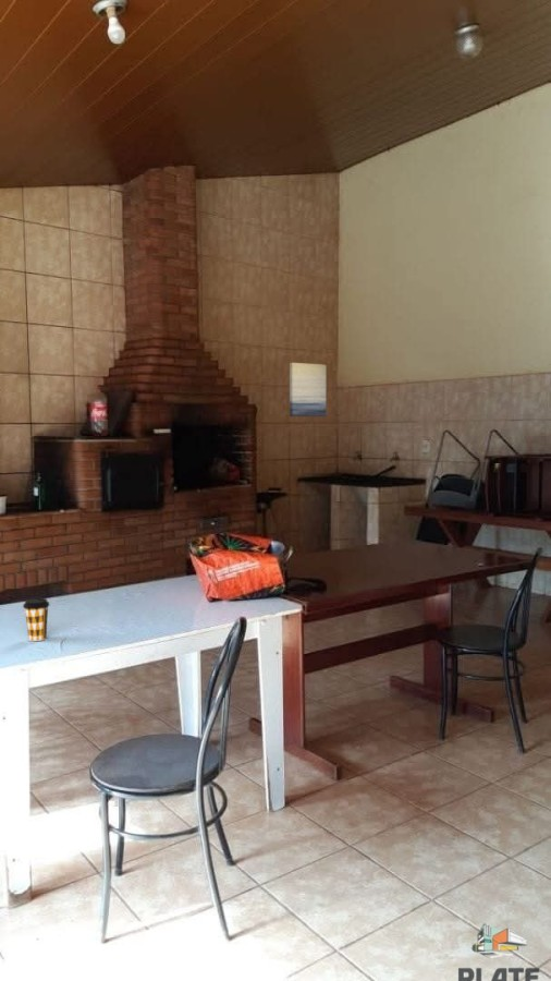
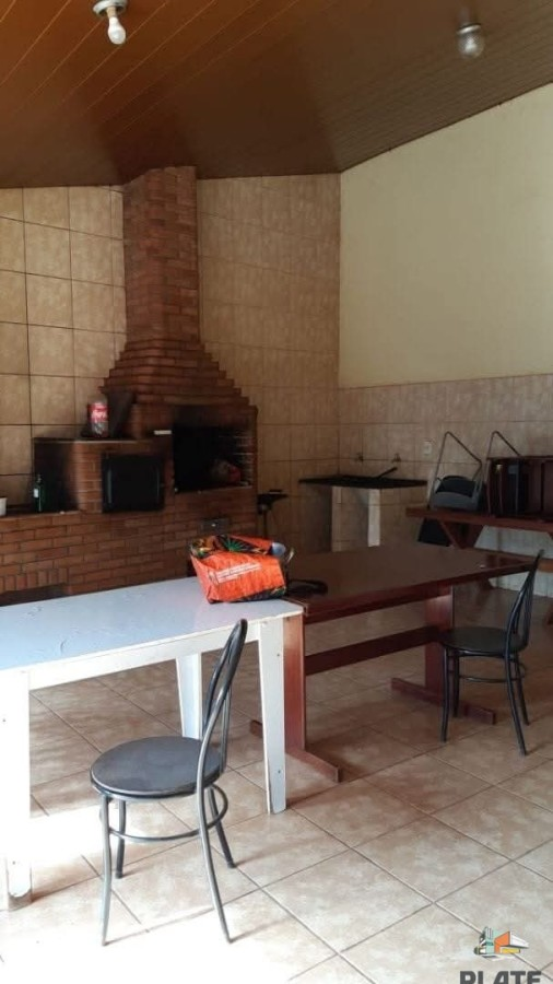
- wall art [289,362,327,417]
- coffee cup [22,597,50,642]
